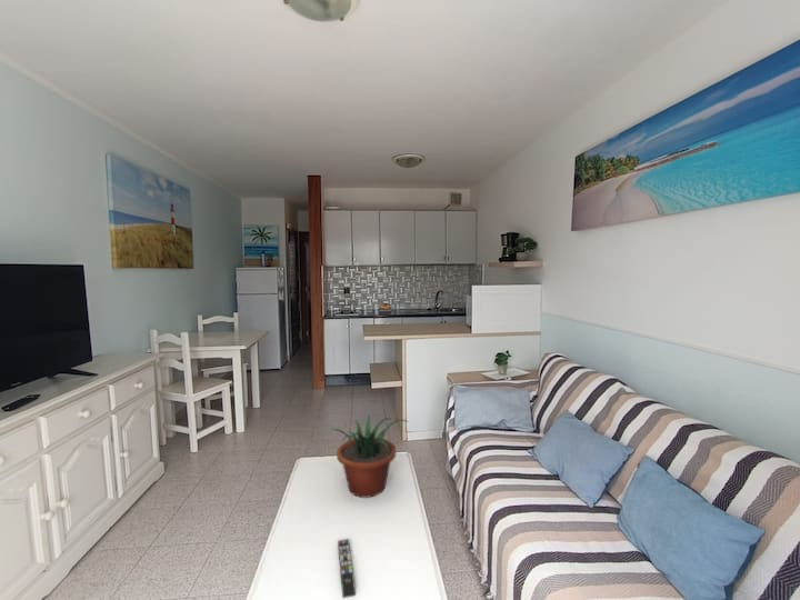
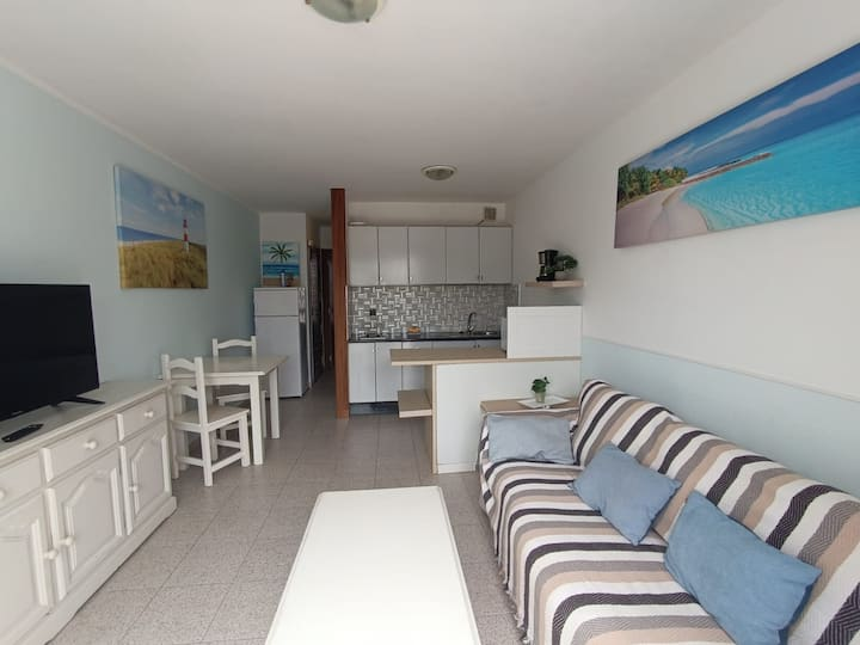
- remote control [337,538,357,599]
- potted plant [329,414,409,499]
